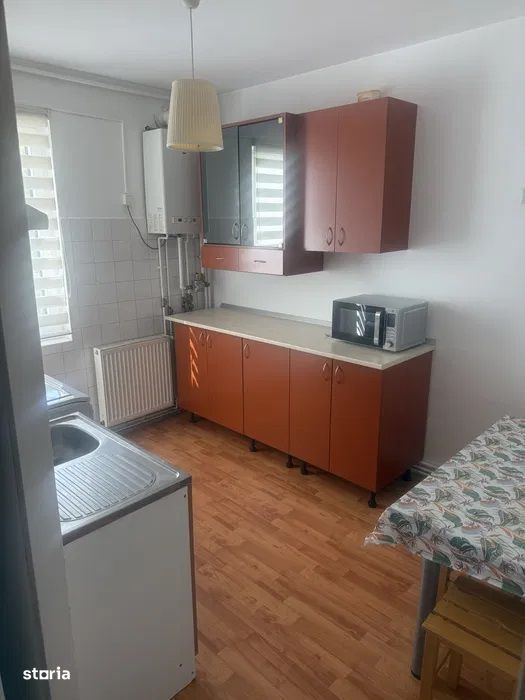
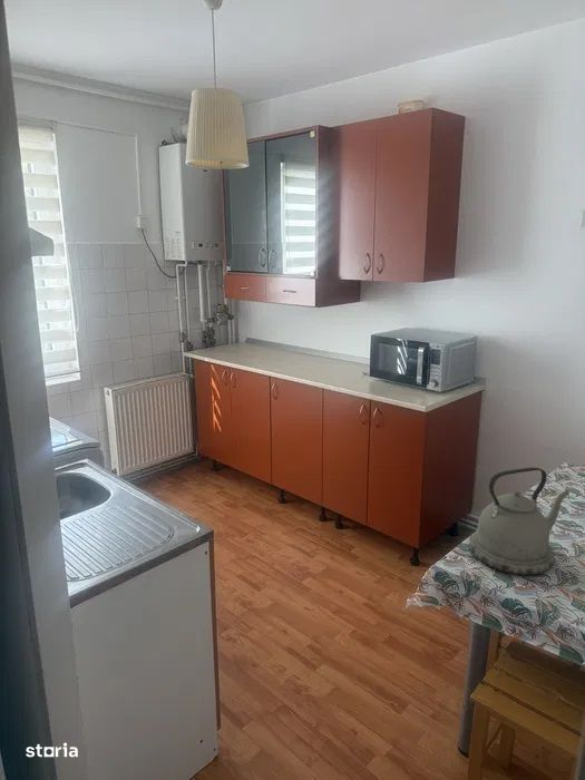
+ kettle [468,466,571,576]
